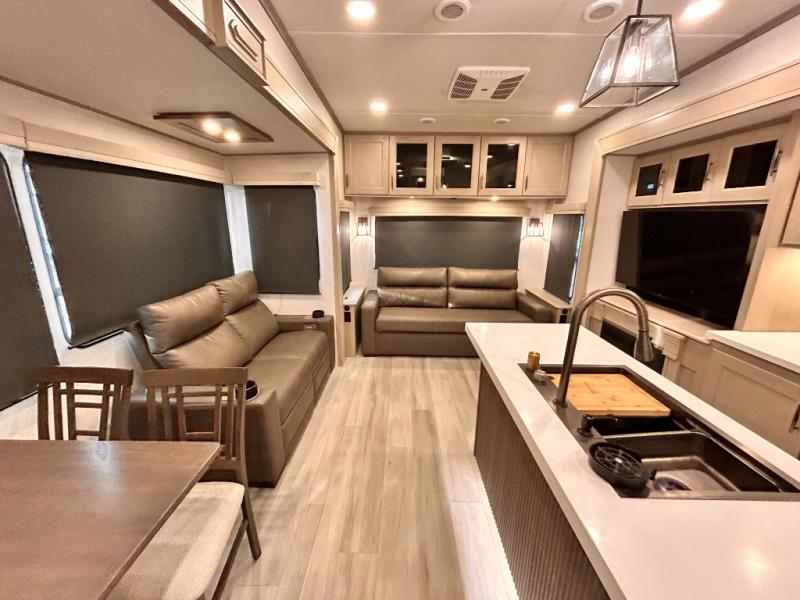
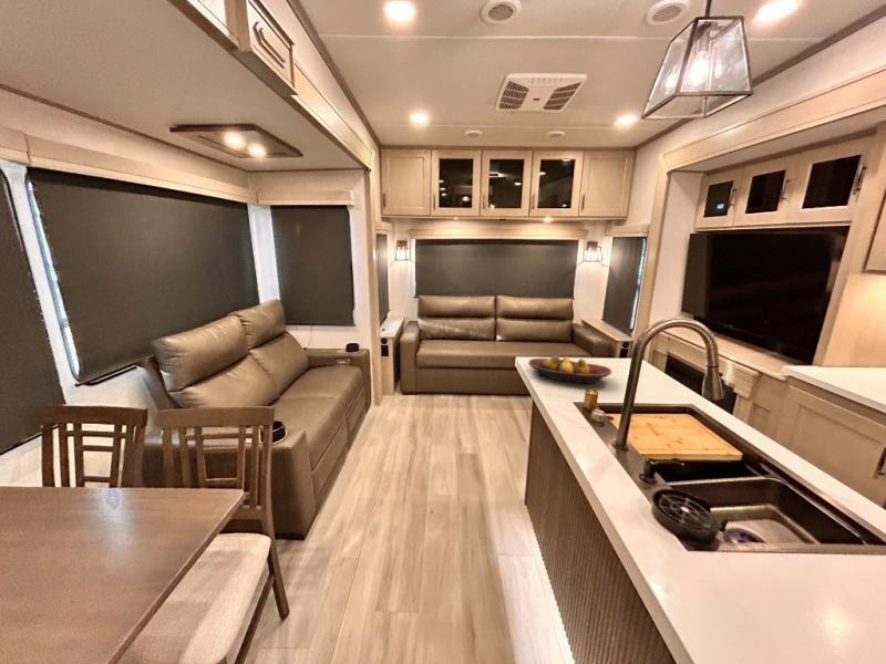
+ fruit bowl [527,354,612,385]
